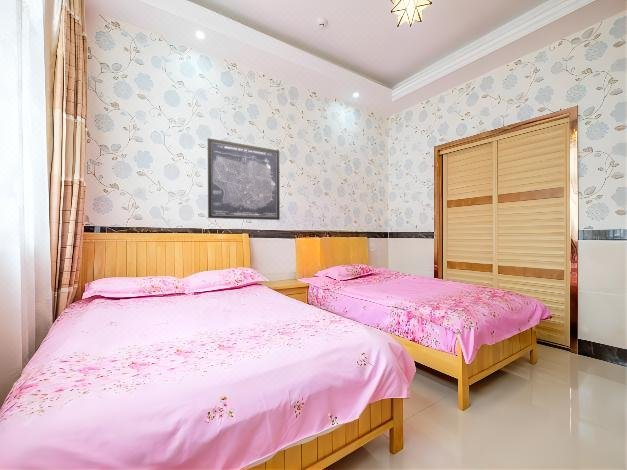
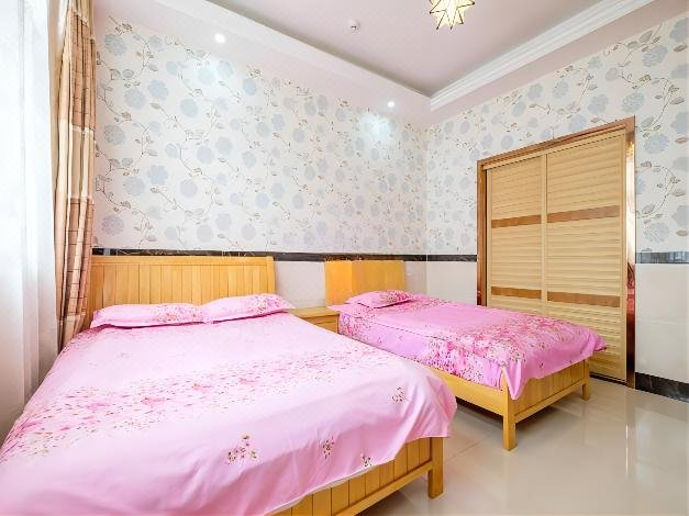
- wall art [207,137,281,221]
